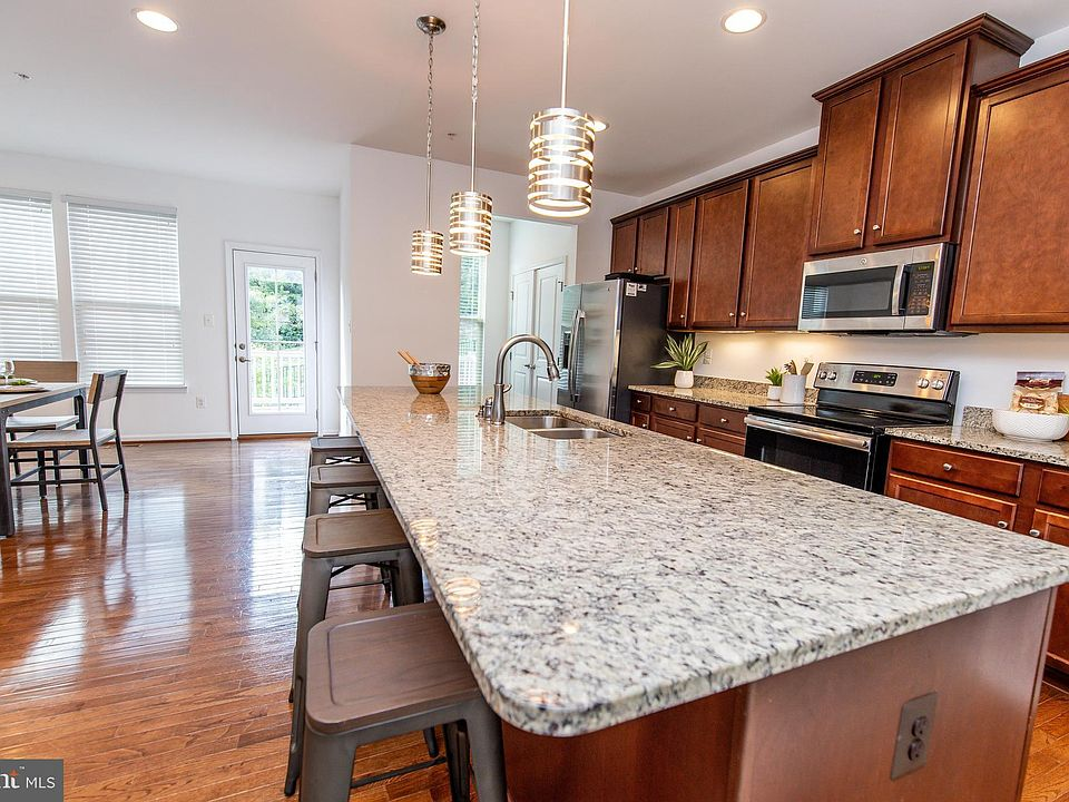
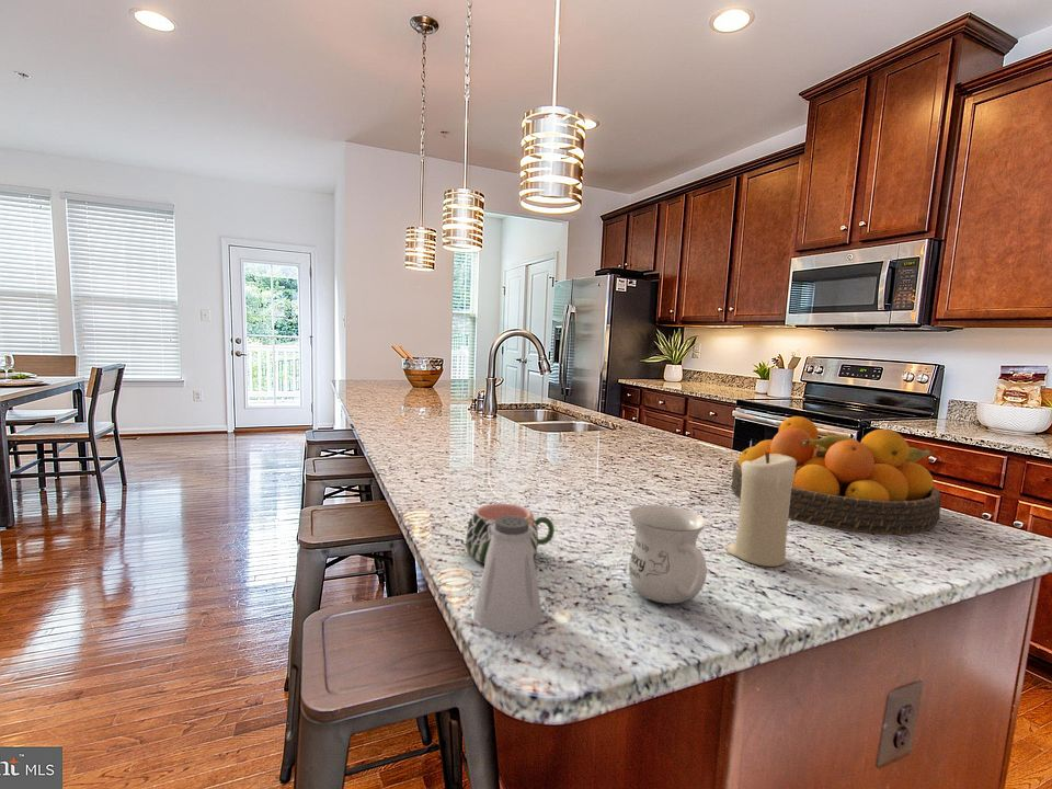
+ candle [724,451,797,568]
+ mug [628,504,708,604]
+ saltshaker [473,516,544,633]
+ mug [465,502,556,564]
+ fruit bowl [731,415,942,536]
